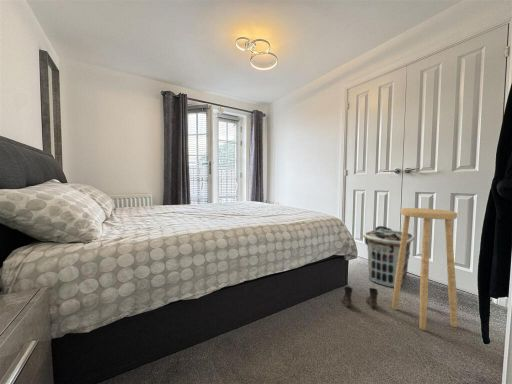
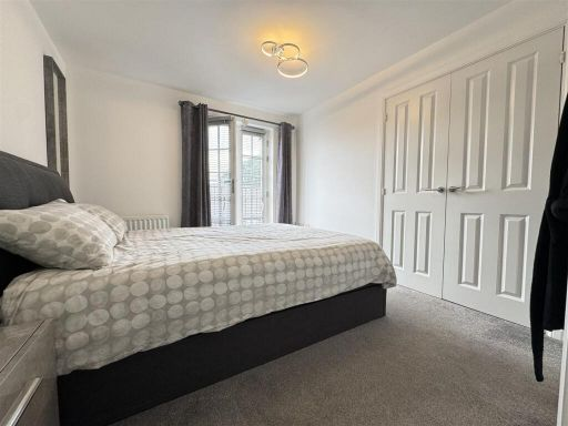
- boots [340,286,379,310]
- clothes hamper [362,225,416,288]
- stool [391,207,458,332]
